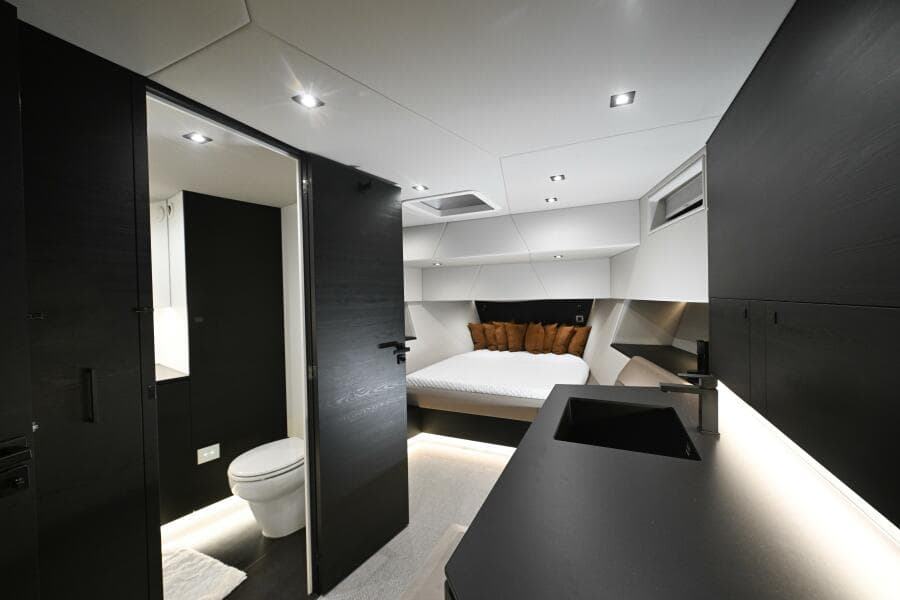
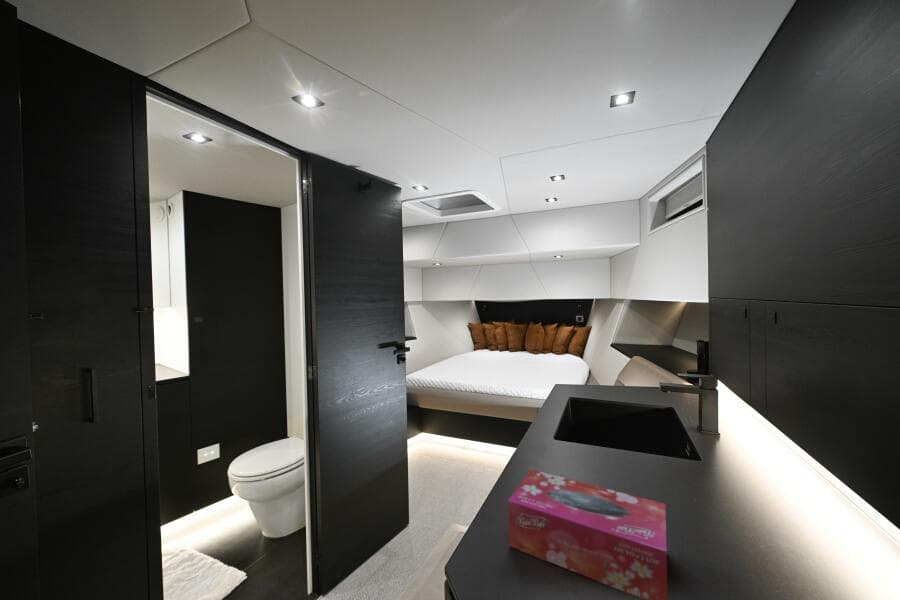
+ tissue box [507,469,668,600]
